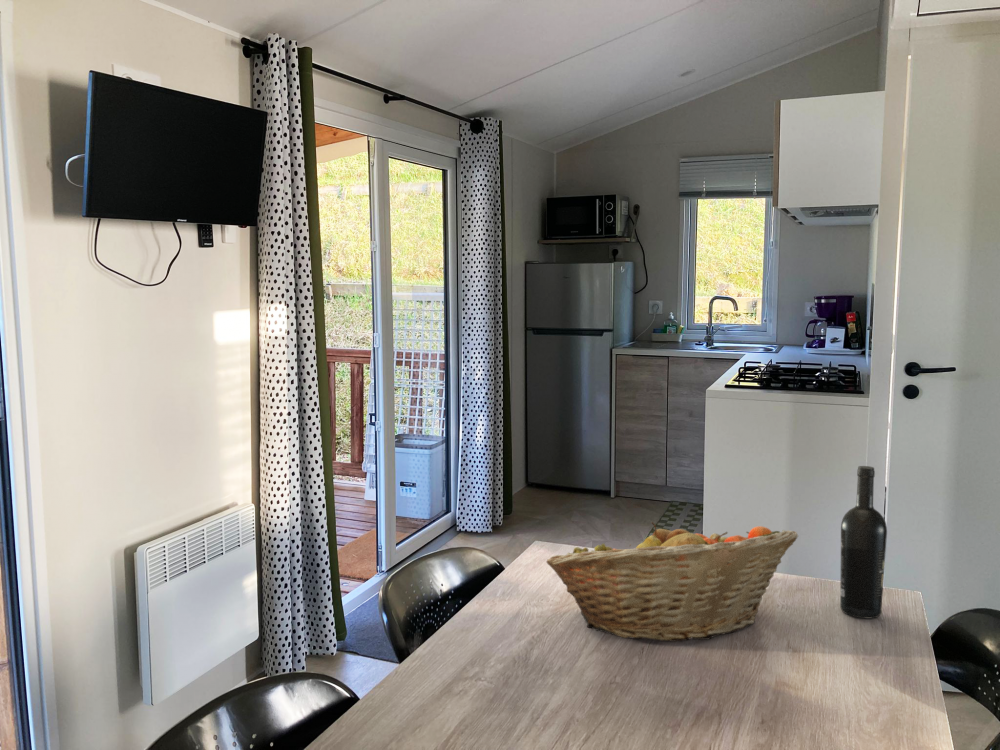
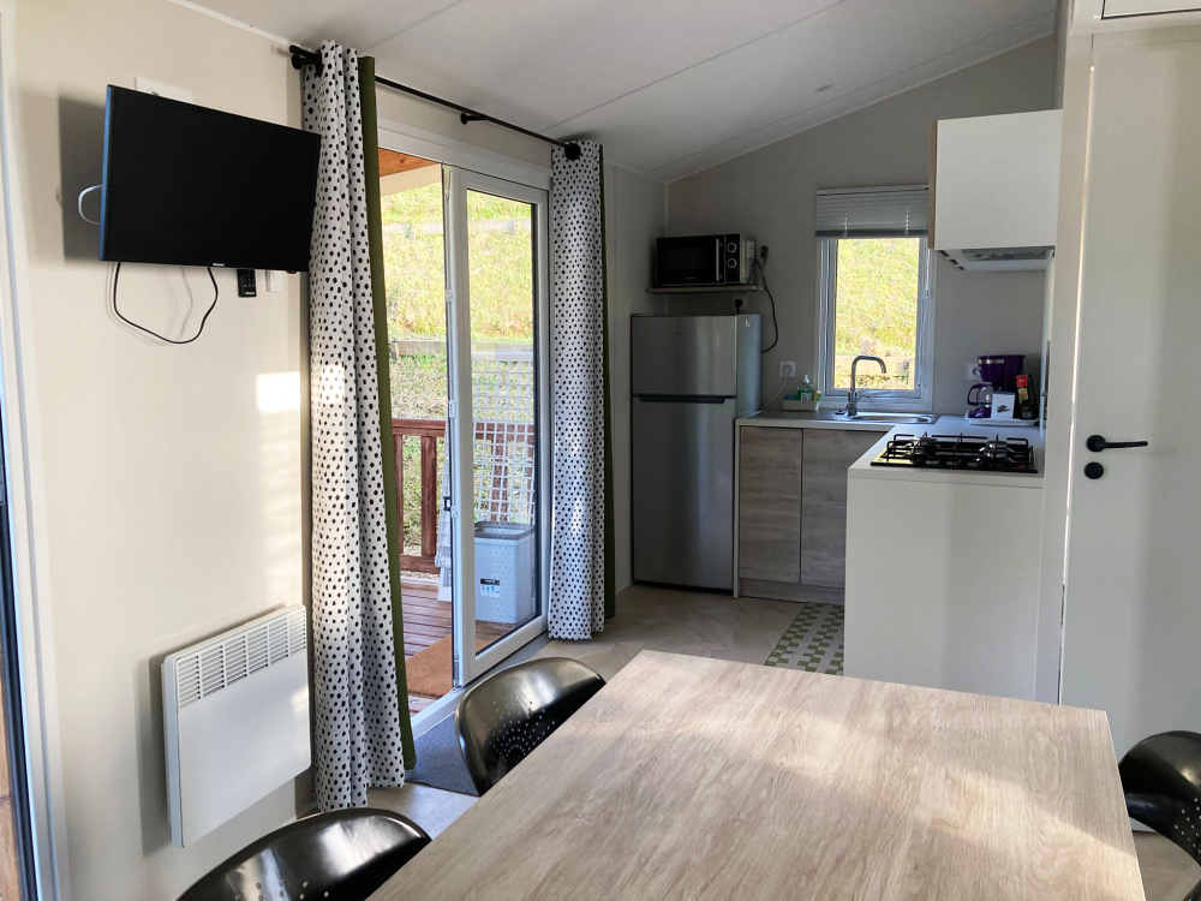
- fruit basket [546,521,799,643]
- wine bottle [839,465,888,619]
